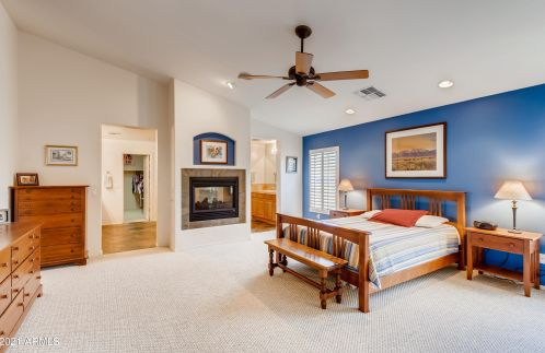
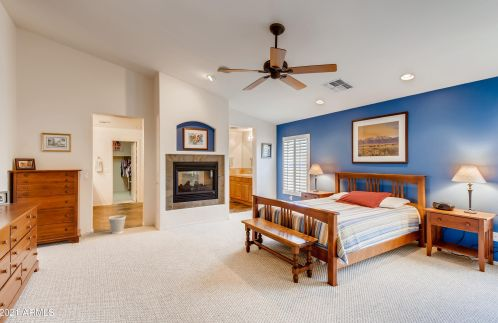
+ wastebasket [108,214,127,235]
